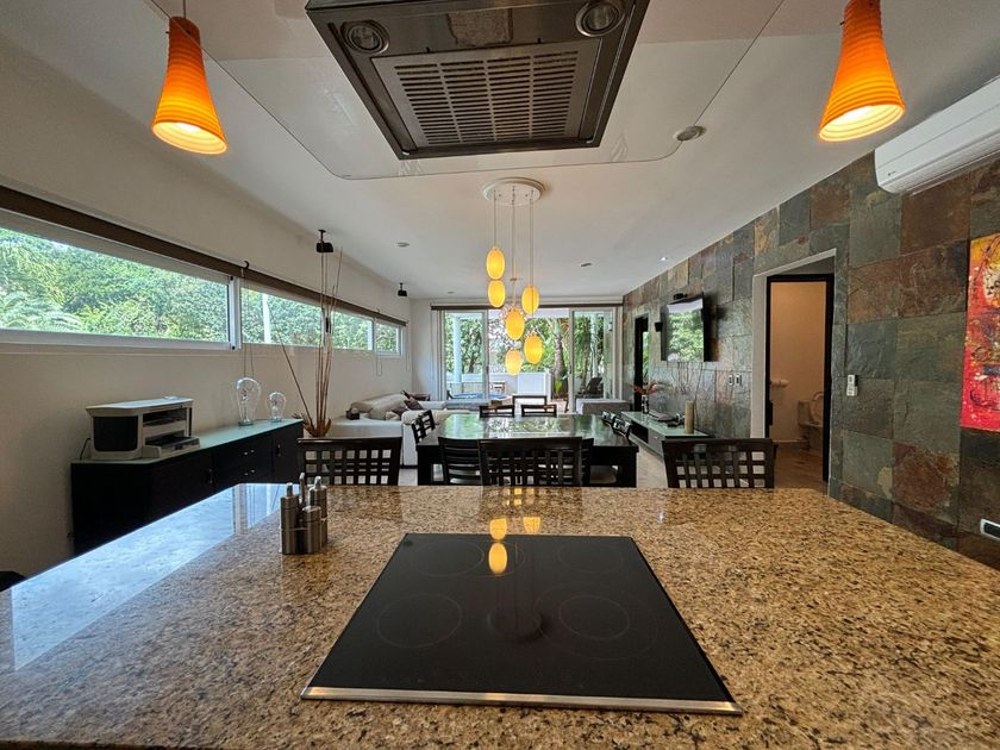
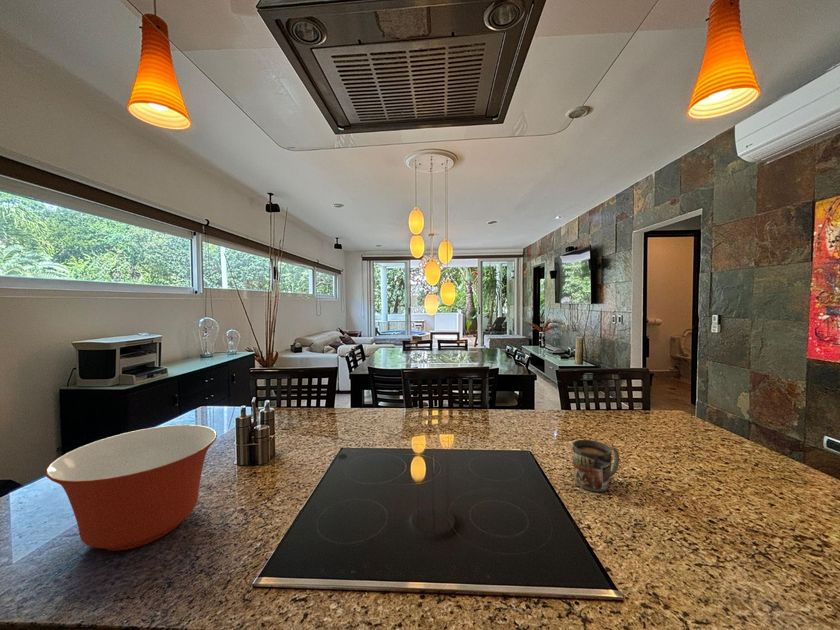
+ mug [572,439,620,493]
+ mixing bowl [44,424,218,552]
